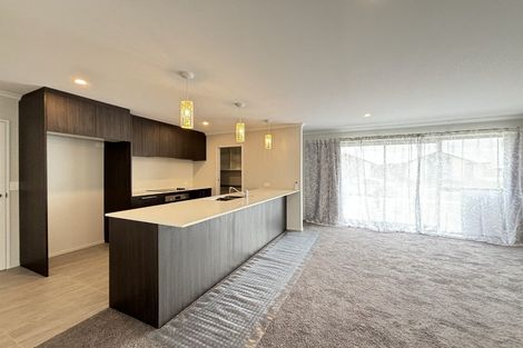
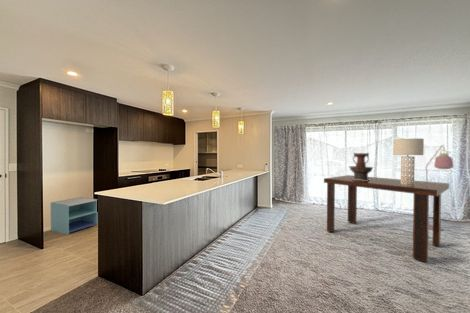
+ nightstand [50,196,99,235]
+ dining table [323,174,450,264]
+ decorative urn [348,152,374,181]
+ lamp [392,138,425,185]
+ floor lamp [424,144,454,231]
